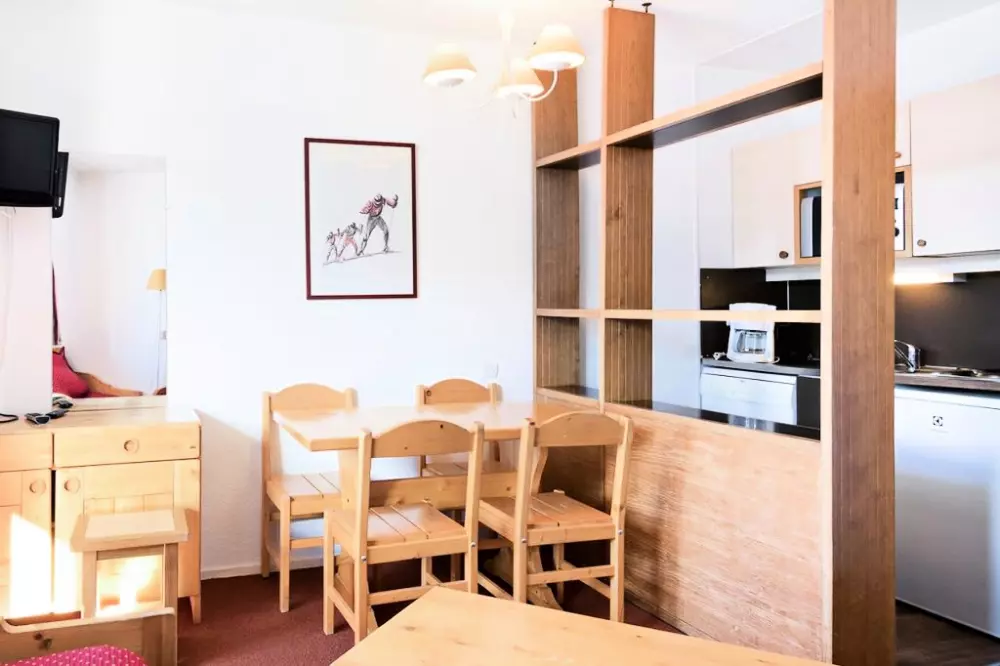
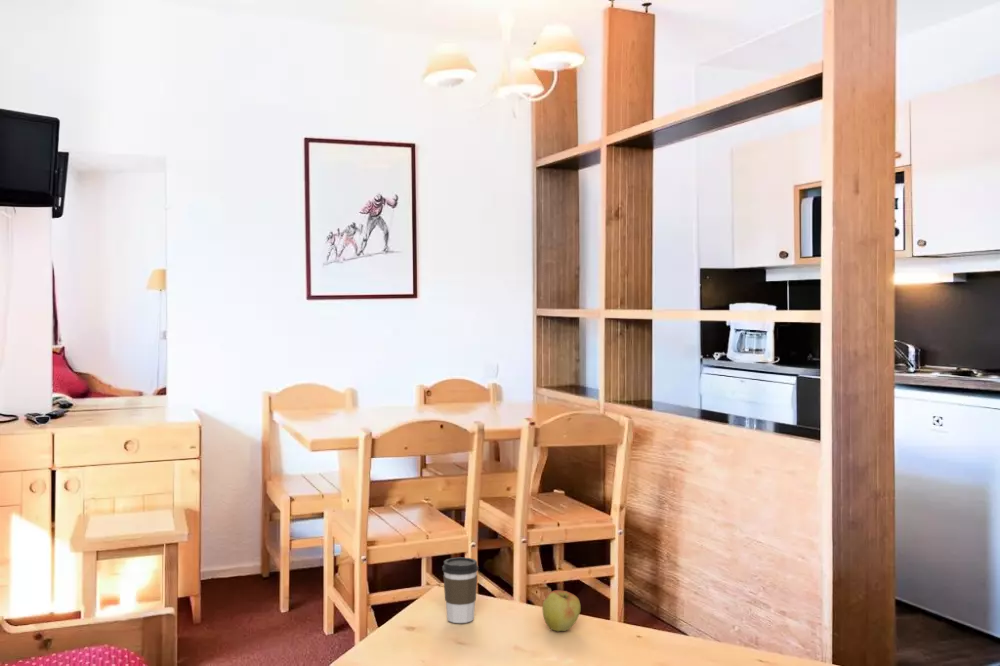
+ coffee cup [441,556,479,624]
+ apple [541,589,582,632]
